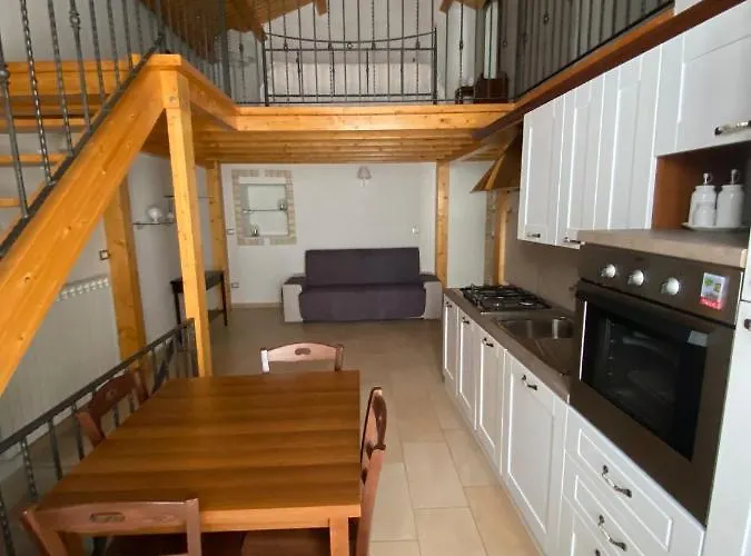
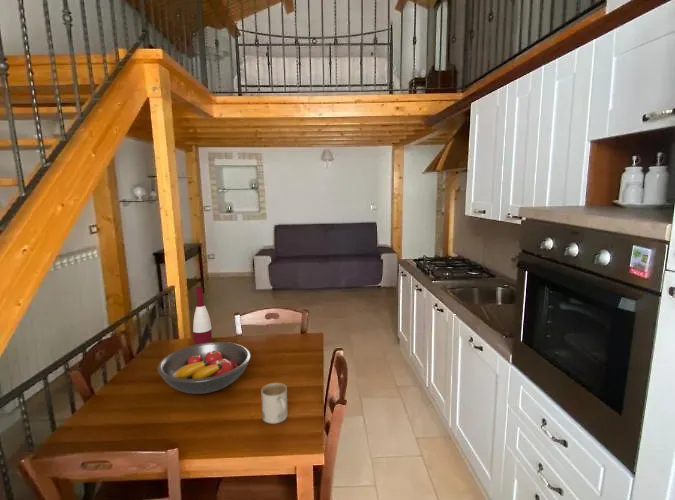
+ mug [260,382,289,425]
+ fruit bowl [157,341,252,395]
+ alcohol [192,286,213,345]
